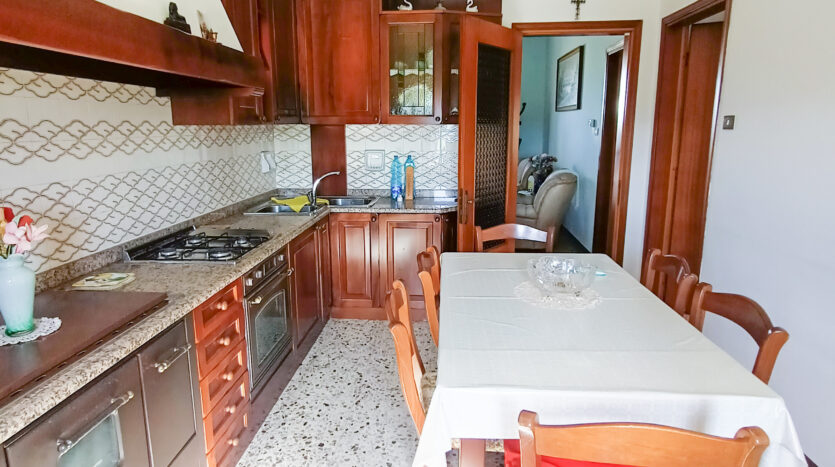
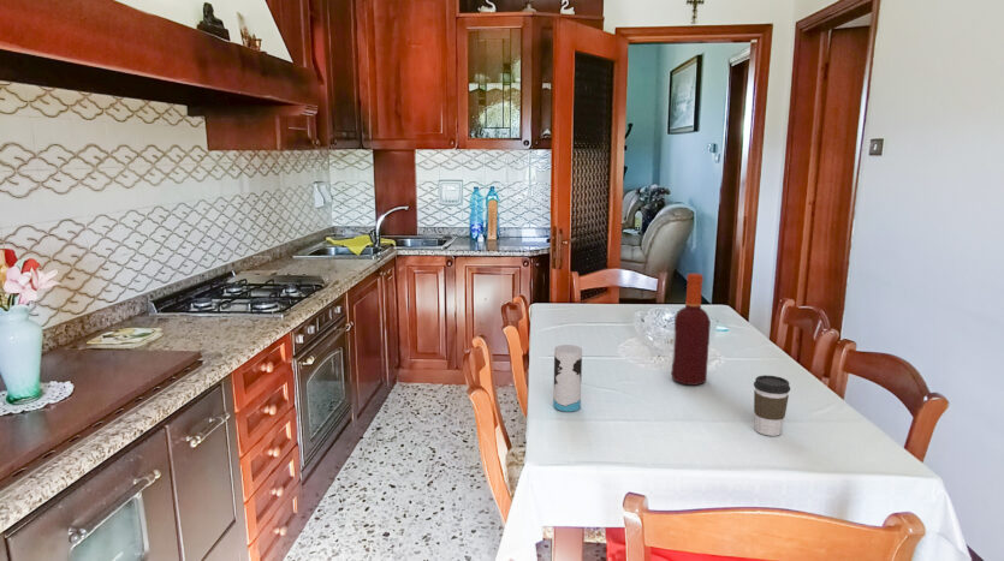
+ bottle [671,273,712,387]
+ cup [552,344,583,413]
+ coffee cup [753,374,791,437]
